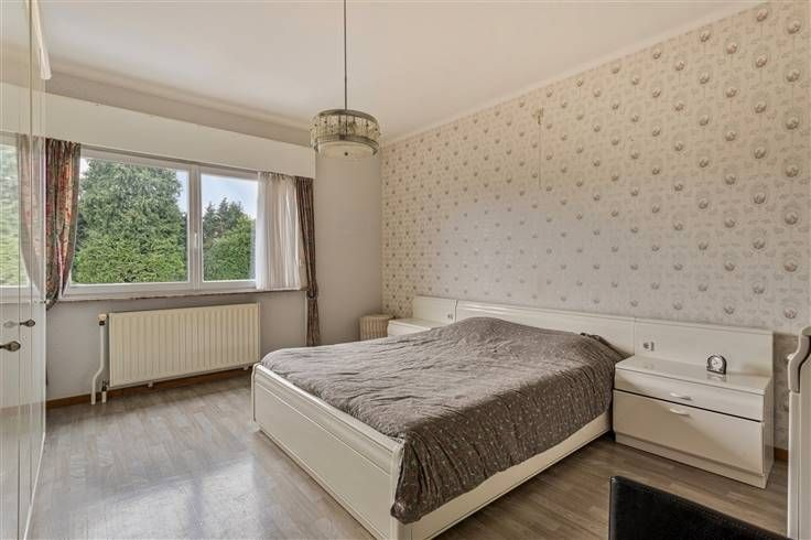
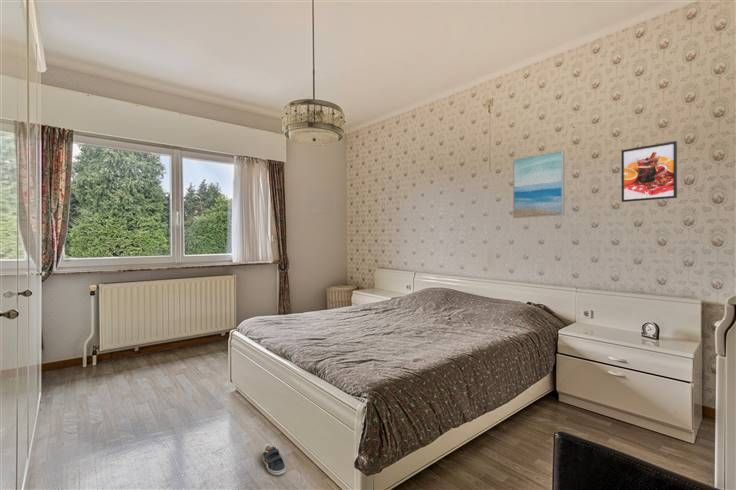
+ sneaker [261,442,287,476]
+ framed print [621,140,678,203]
+ wall art [512,149,566,219]
